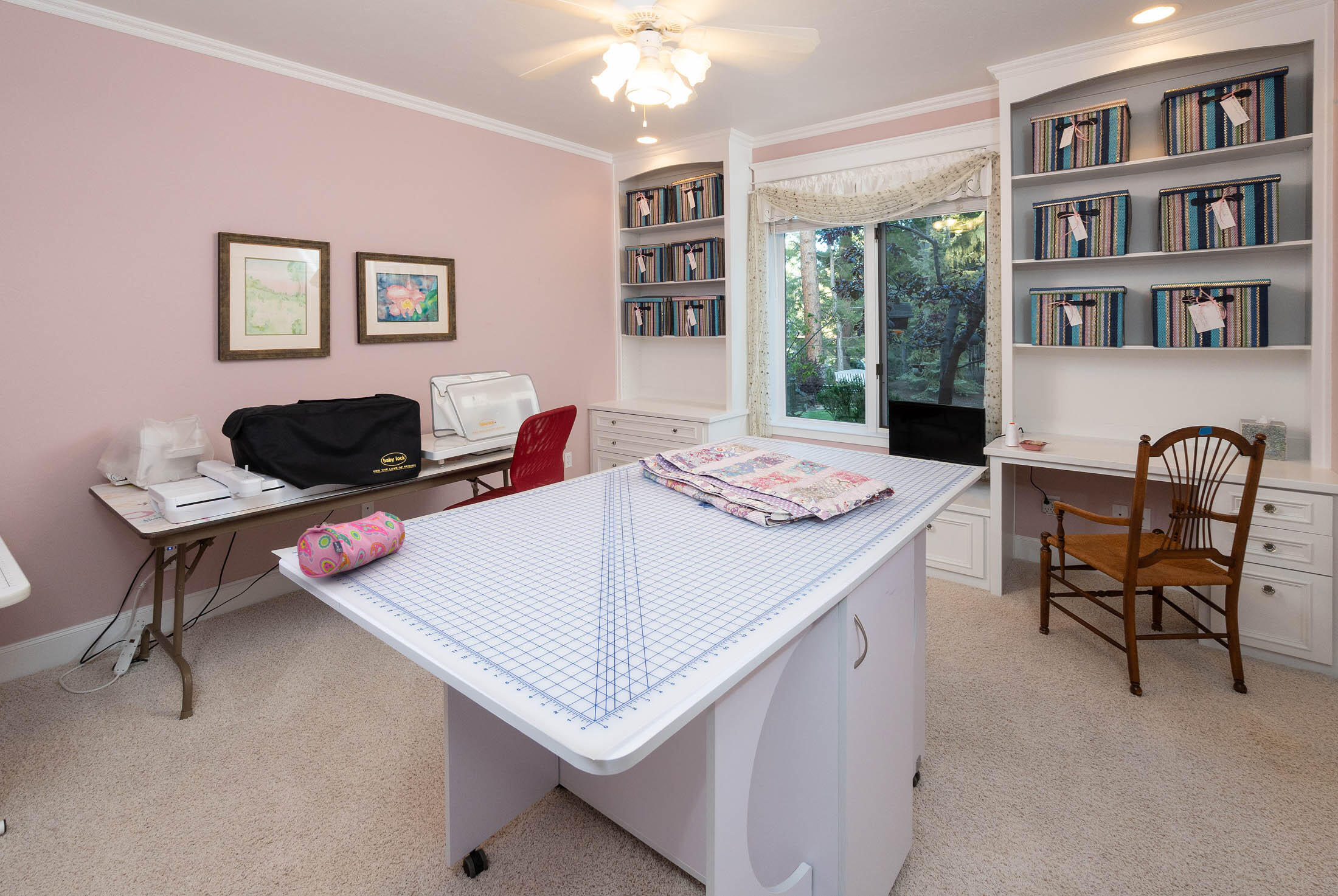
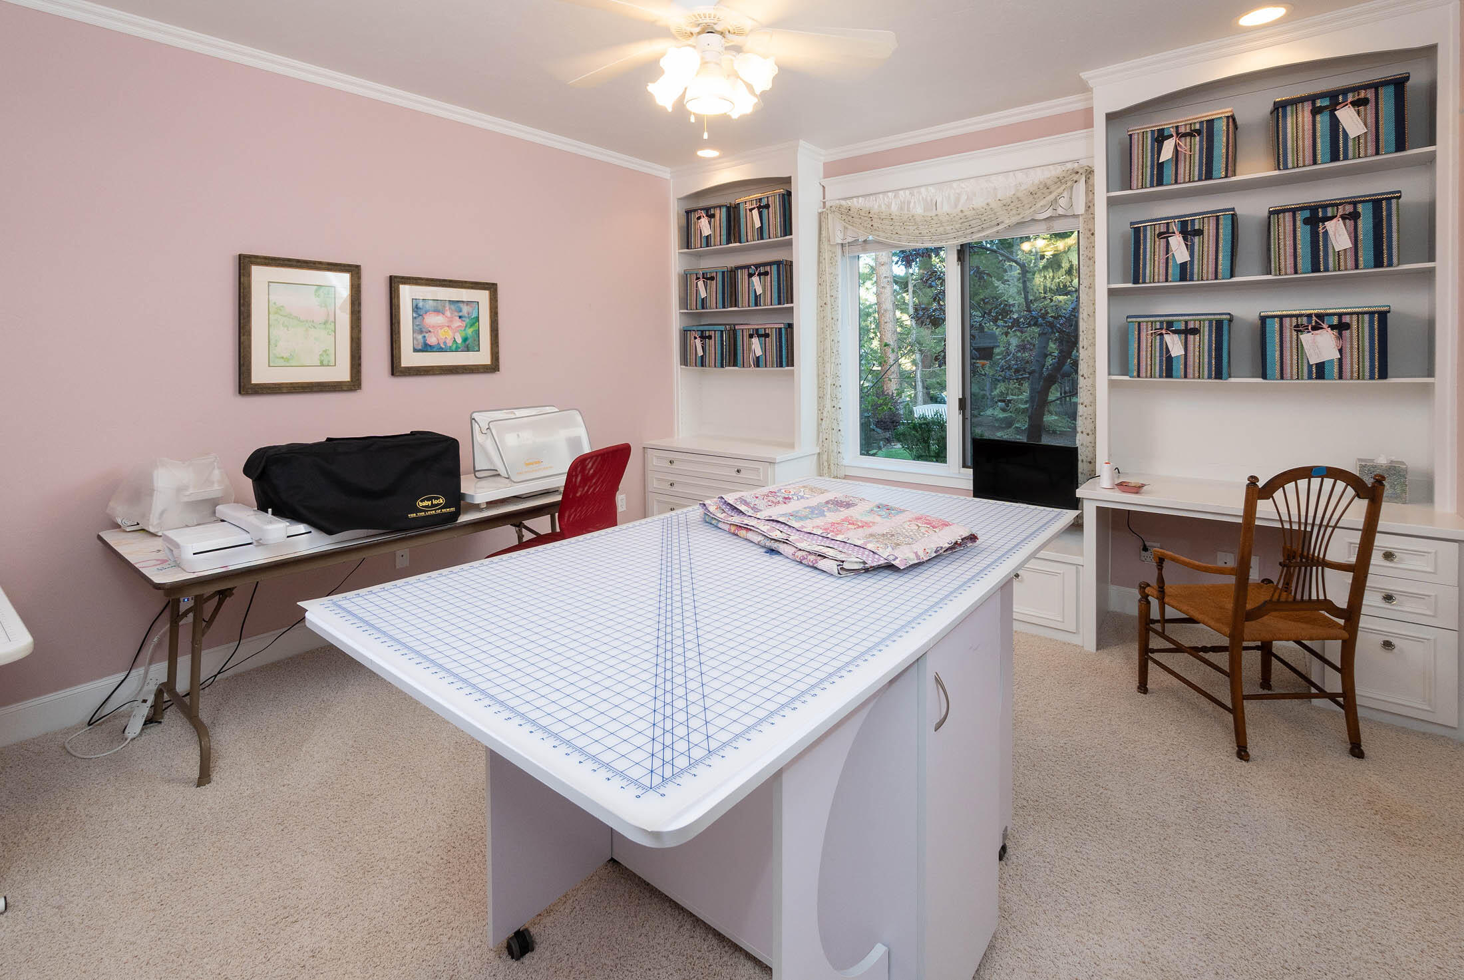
- pencil case [297,510,406,578]
